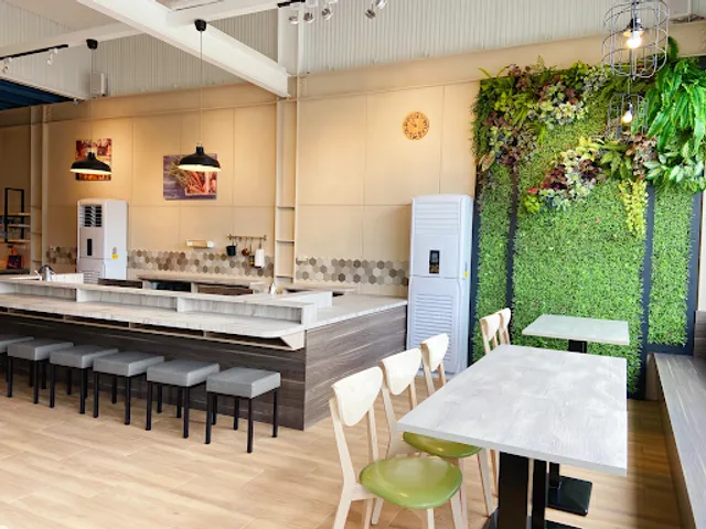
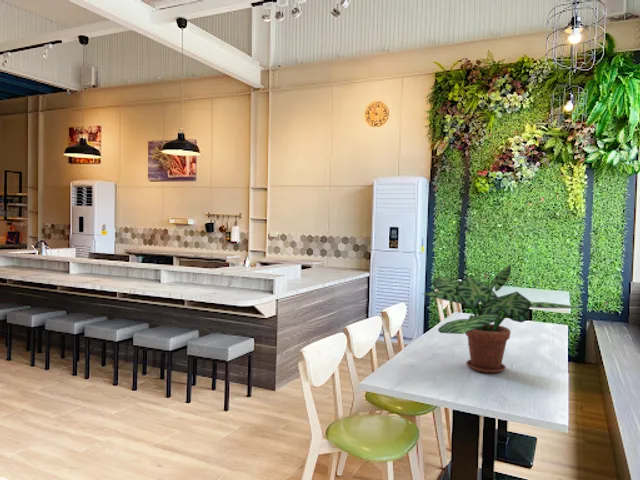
+ potted plant [422,263,580,374]
